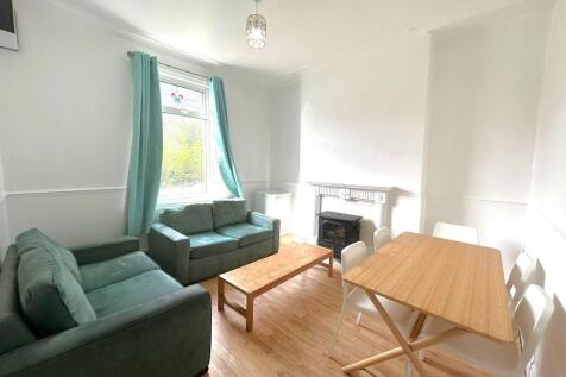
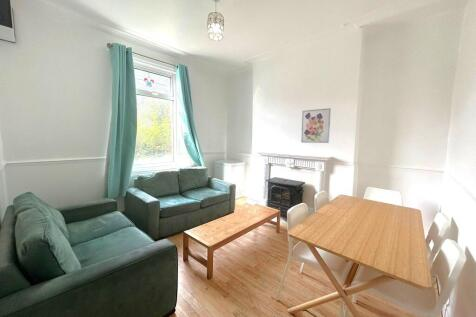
+ wall art [300,107,331,144]
